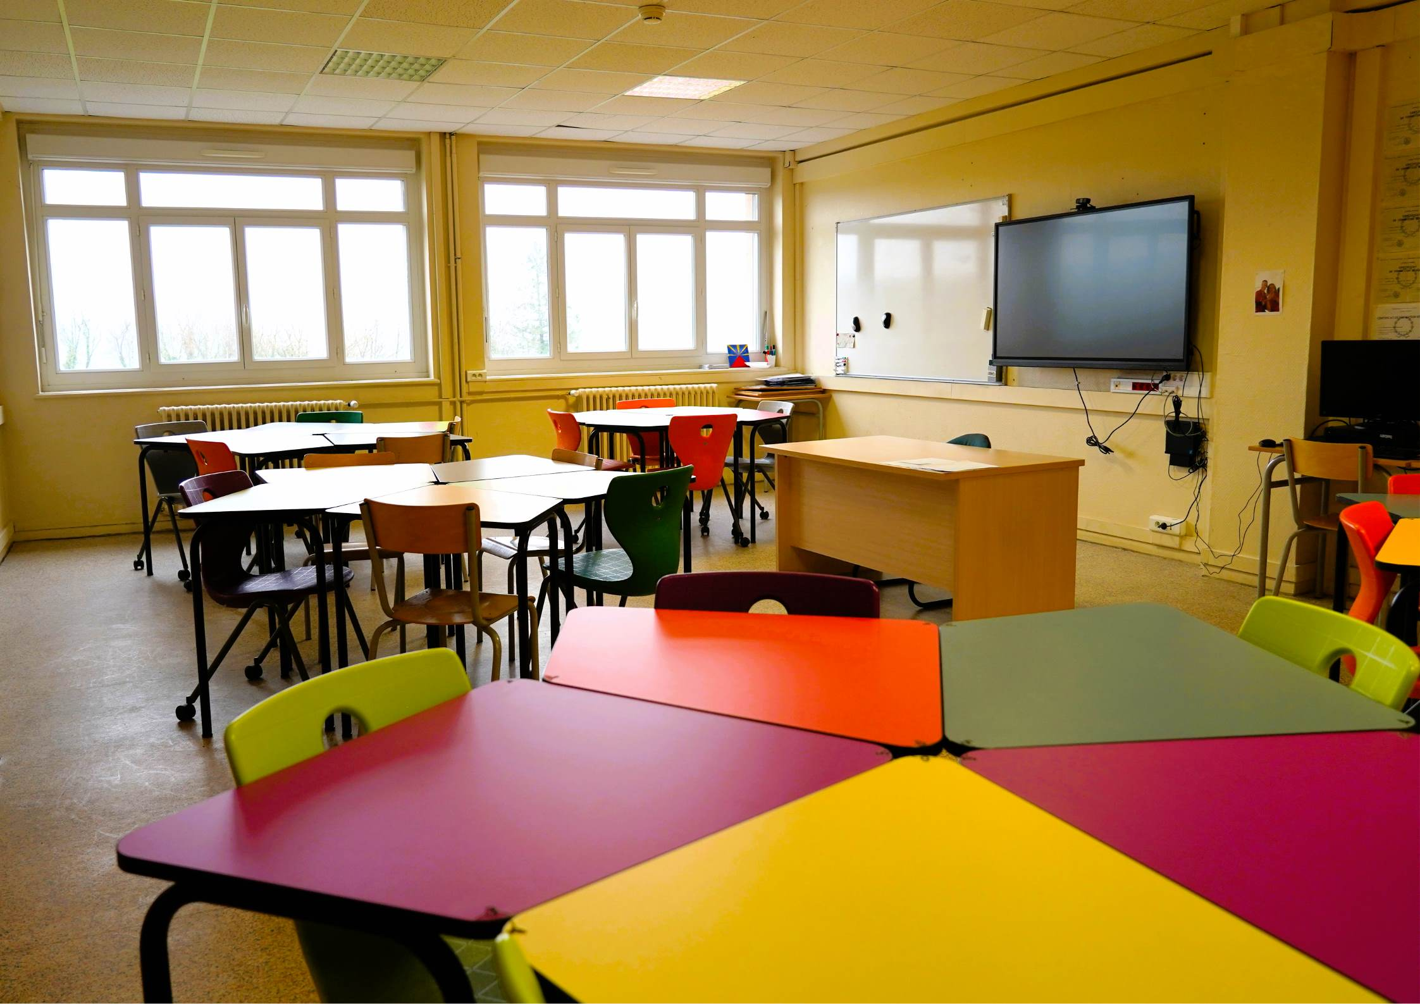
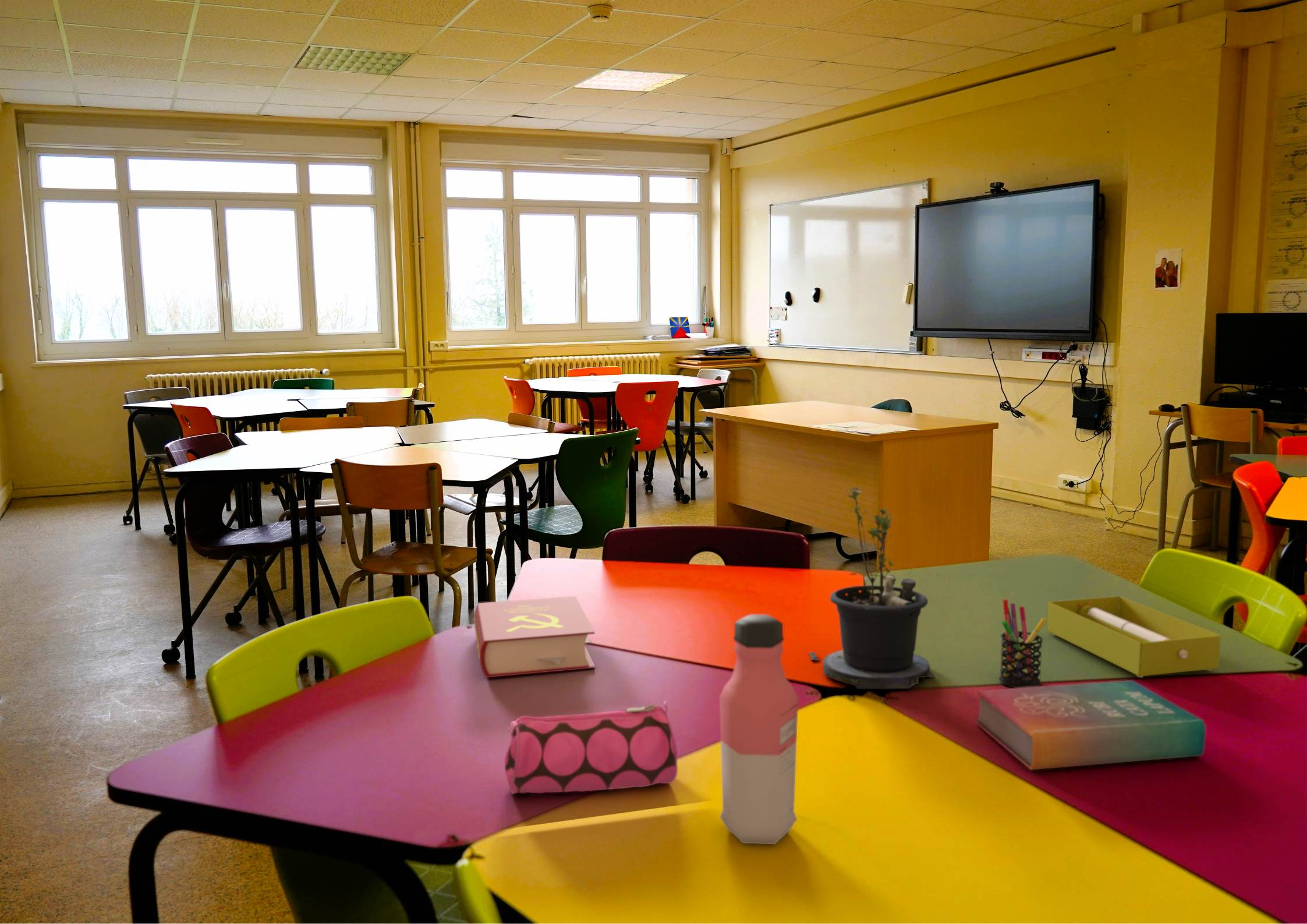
+ book [975,679,1206,771]
+ tissue box [1046,596,1221,678]
+ potted plant [808,486,936,689]
+ water bottle [719,614,799,845]
+ book [473,596,596,678]
+ pen holder [998,599,1047,688]
+ pencil case [504,700,678,795]
